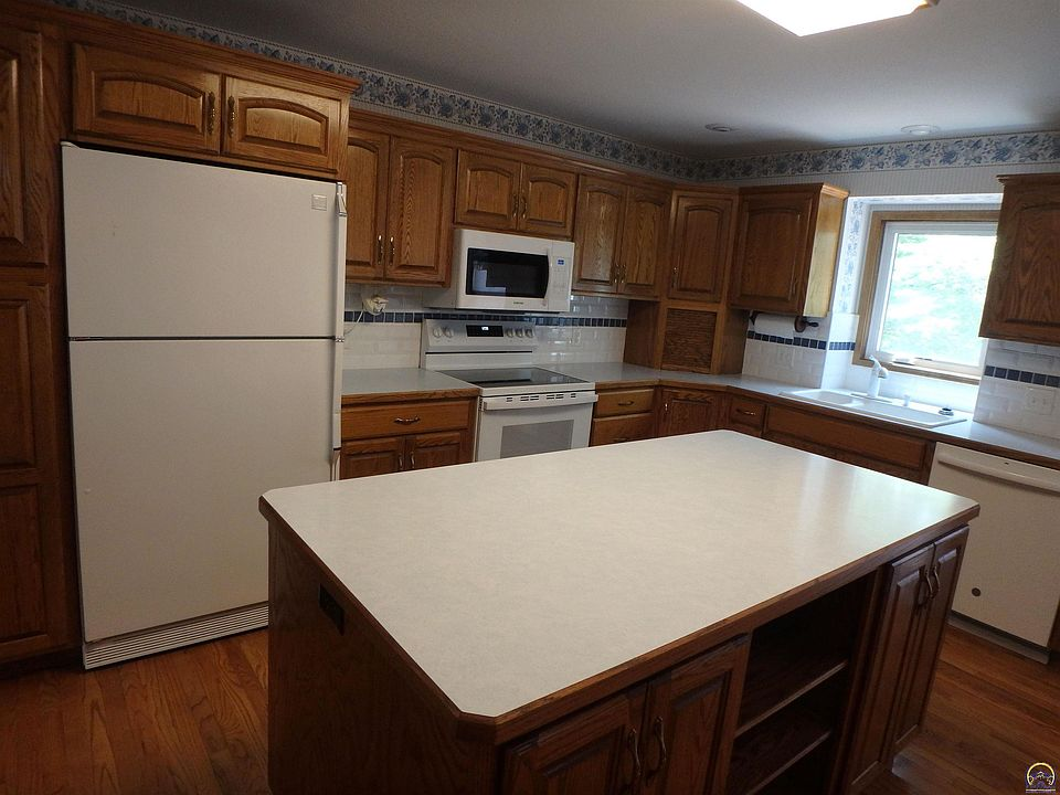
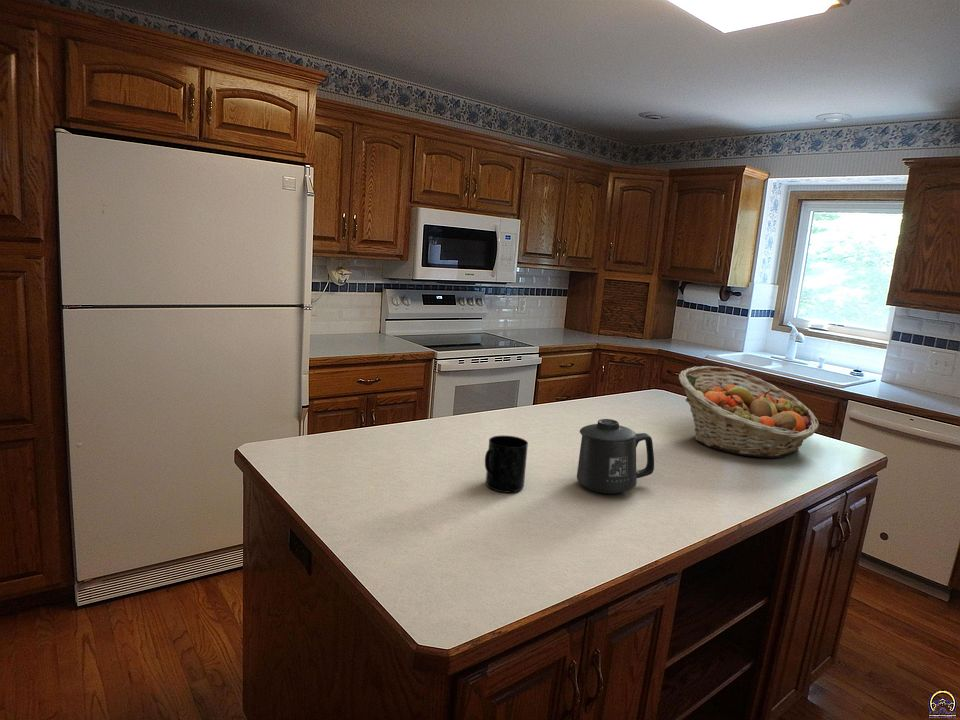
+ mug [484,434,529,493]
+ mug [576,418,655,495]
+ fruit basket [678,365,820,459]
